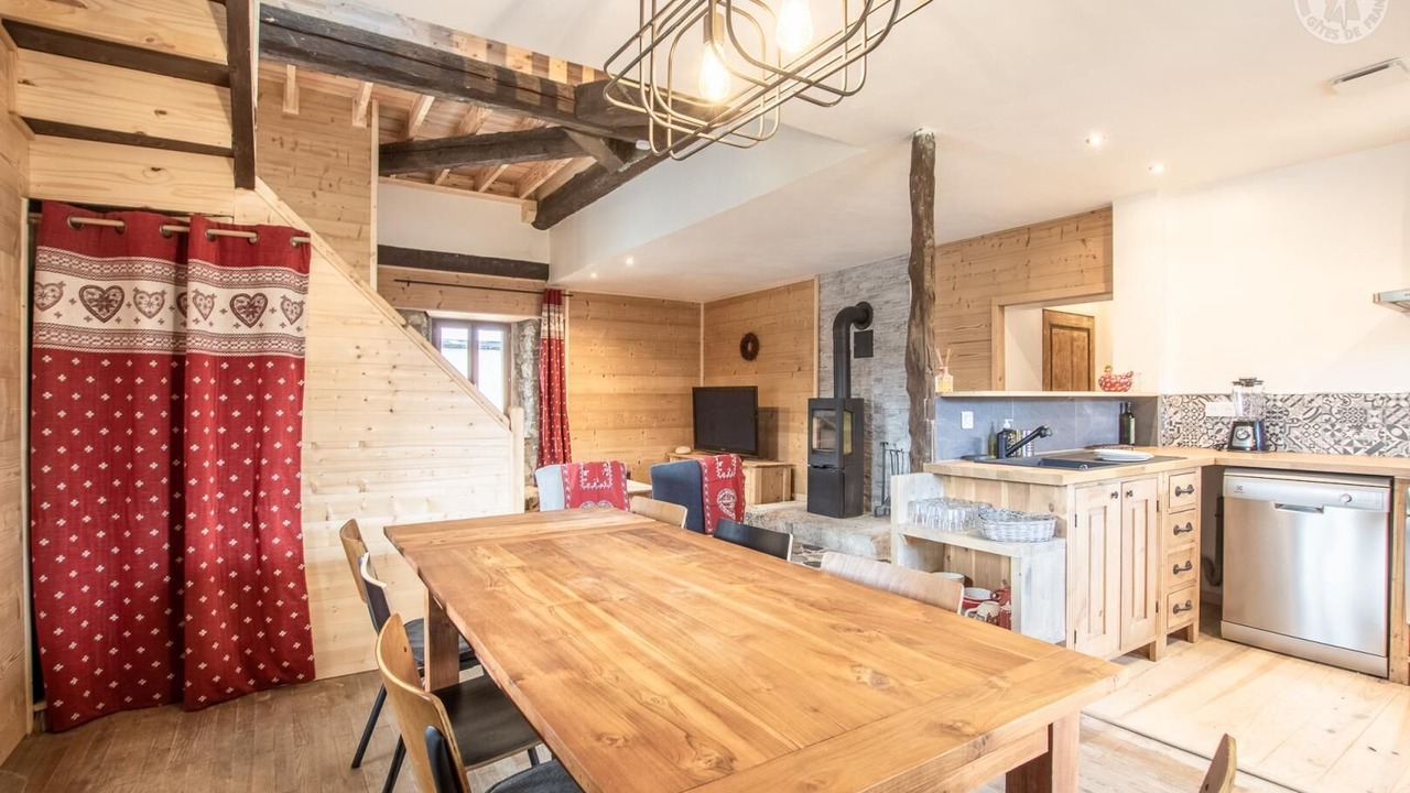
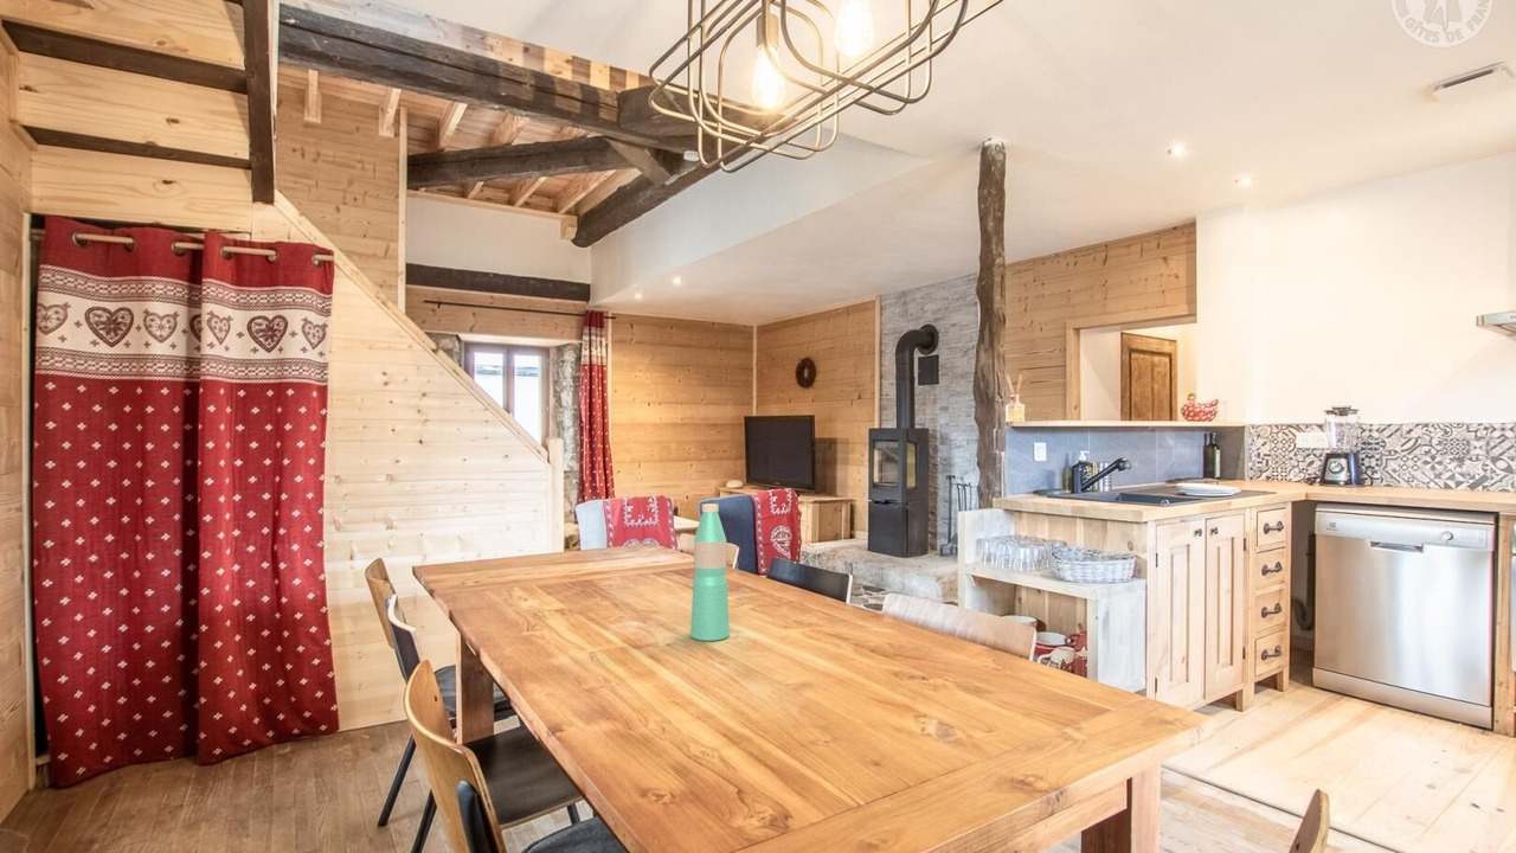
+ water bottle [689,502,731,642]
